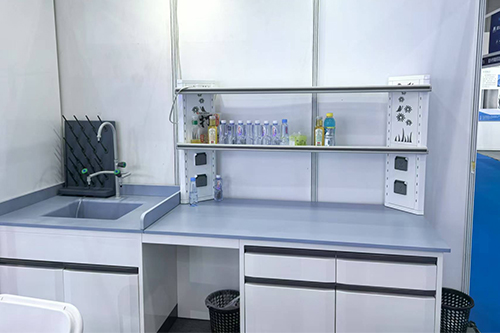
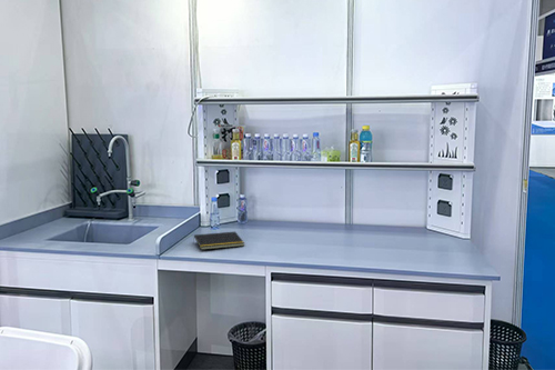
+ notepad [192,231,245,251]
